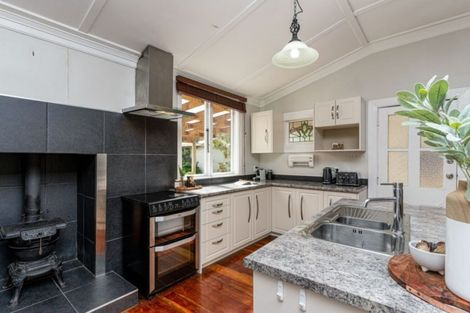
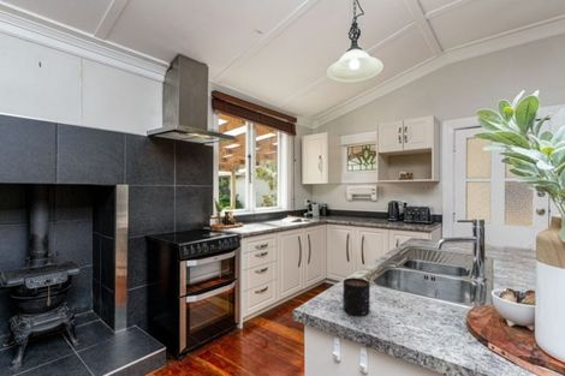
+ mug [343,276,371,317]
